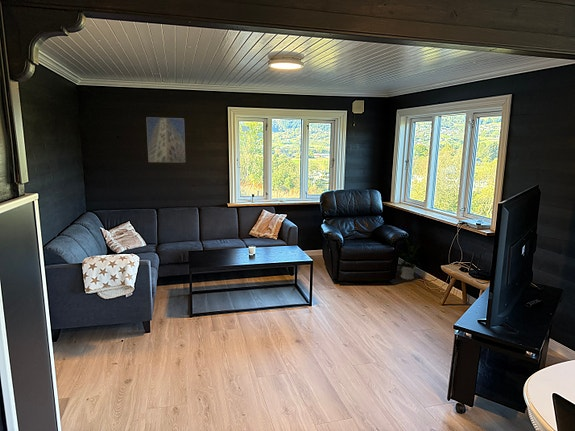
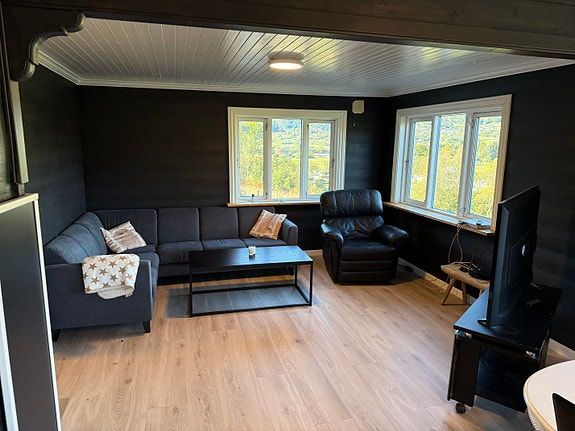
- house plant [398,238,421,281]
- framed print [145,116,186,163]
